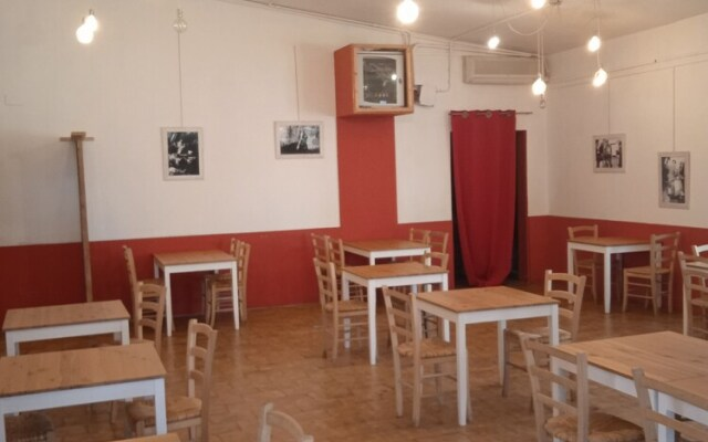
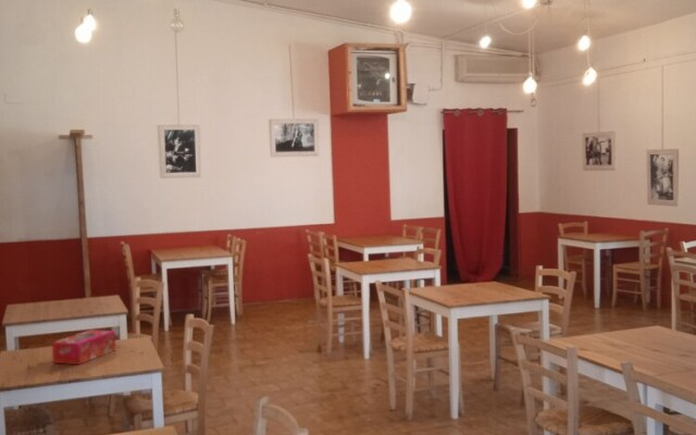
+ tissue box [51,330,116,365]
